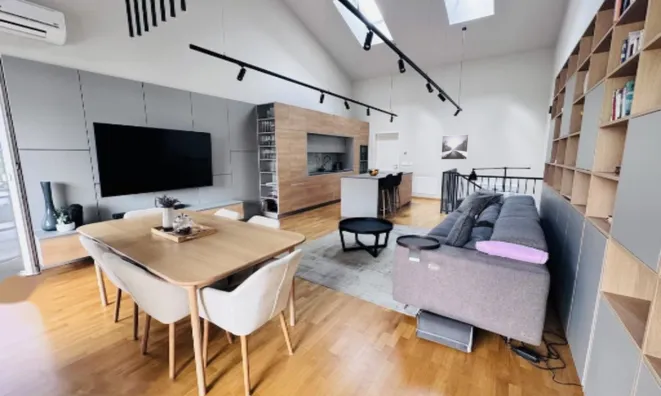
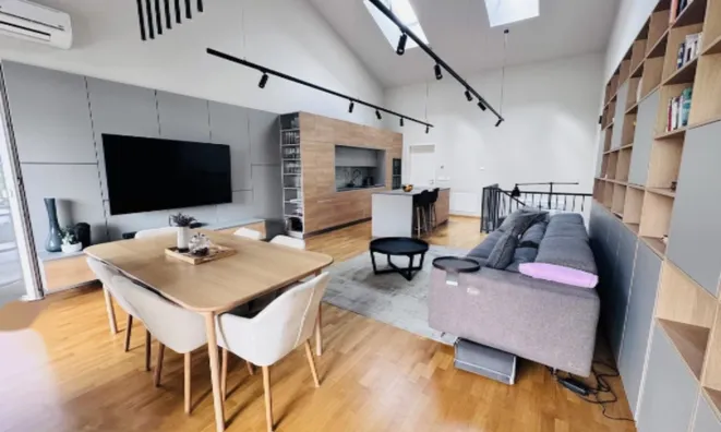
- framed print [440,134,469,160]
